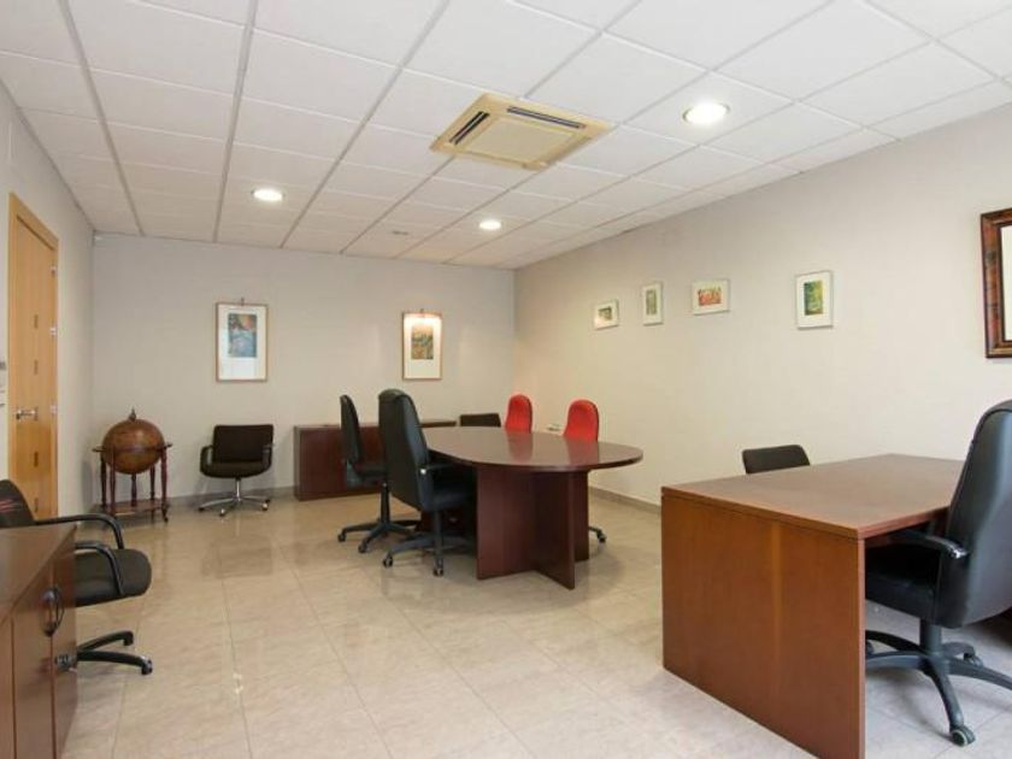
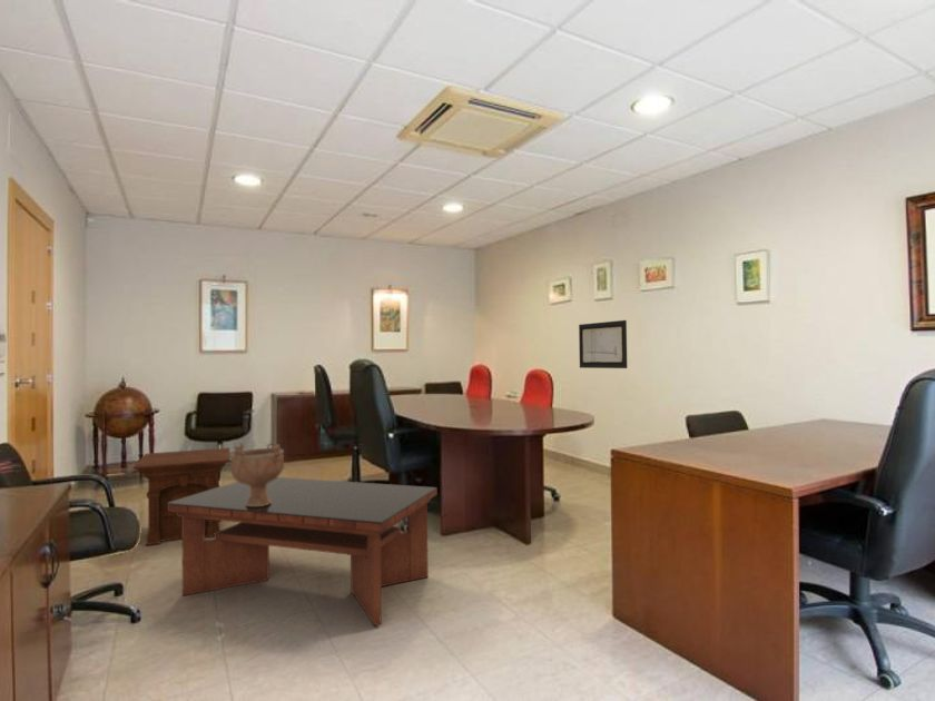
+ coffee table [168,476,439,626]
+ decorative bowl [229,440,285,506]
+ side table [132,446,230,546]
+ wall art [578,319,628,369]
